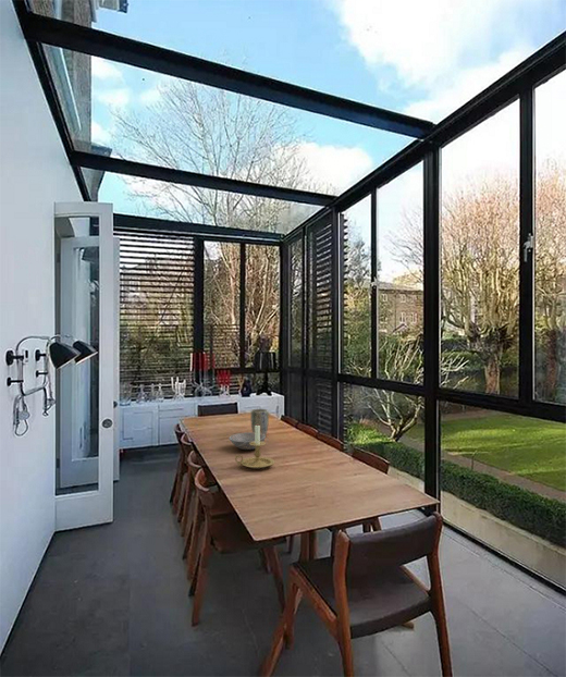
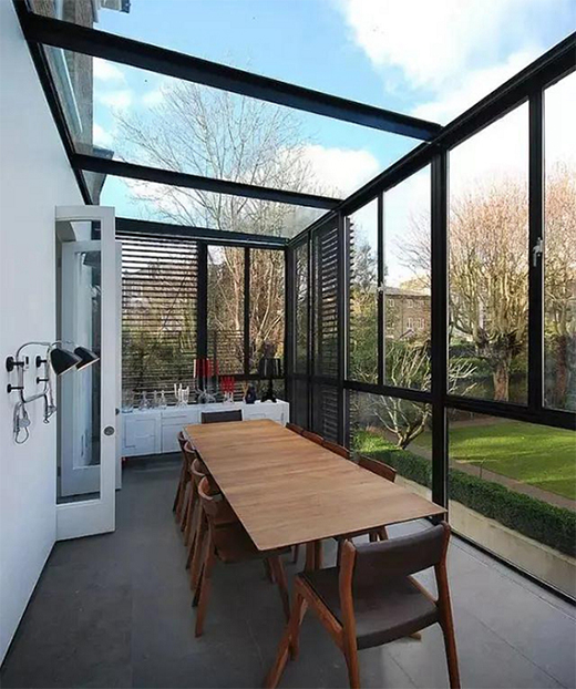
- candle holder [234,424,275,470]
- plant pot [249,408,270,436]
- bowl [229,431,267,451]
